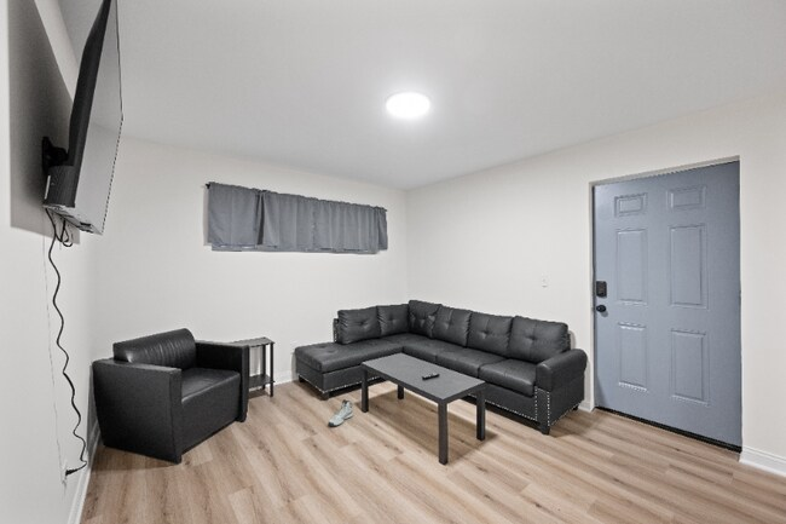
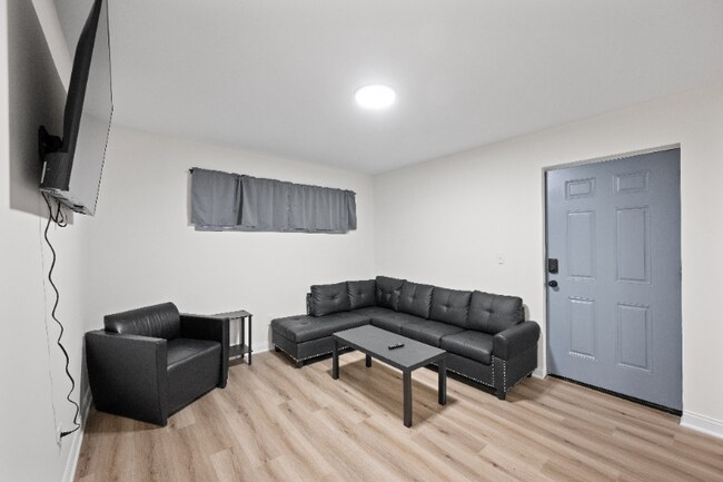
- sneaker [326,398,354,427]
